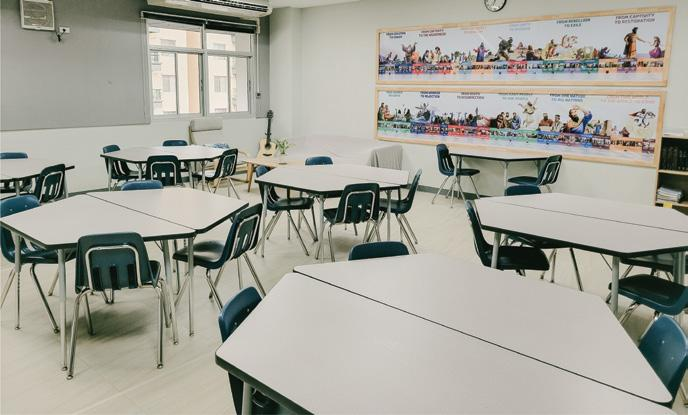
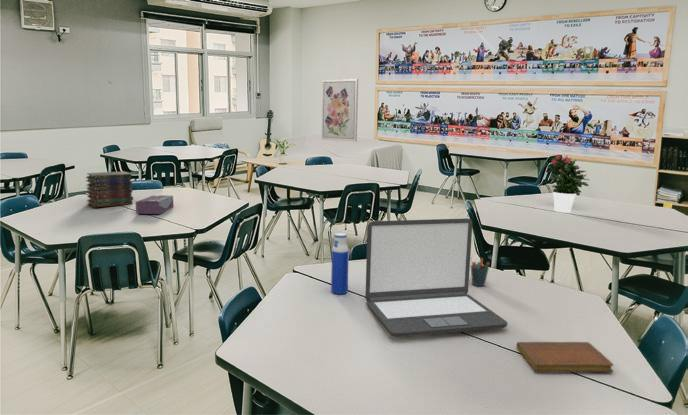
+ water bottle [330,232,350,295]
+ pen holder [470,255,491,287]
+ potted flower [544,154,590,214]
+ book stack [85,170,134,208]
+ laptop [364,217,509,338]
+ wall art [321,78,359,142]
+ notebook [515,341,614,373]
+ tissue box [135,195,175,215]
